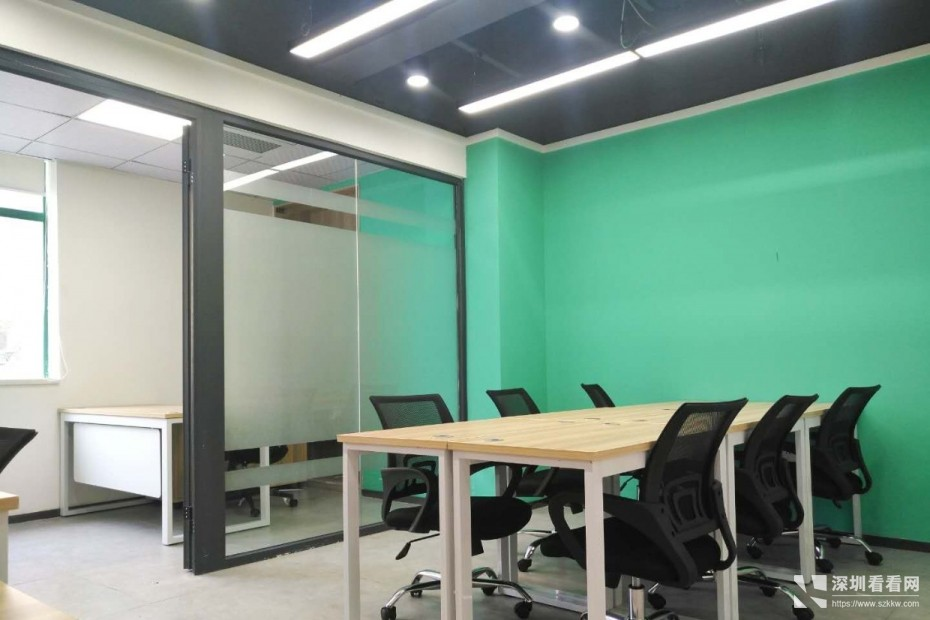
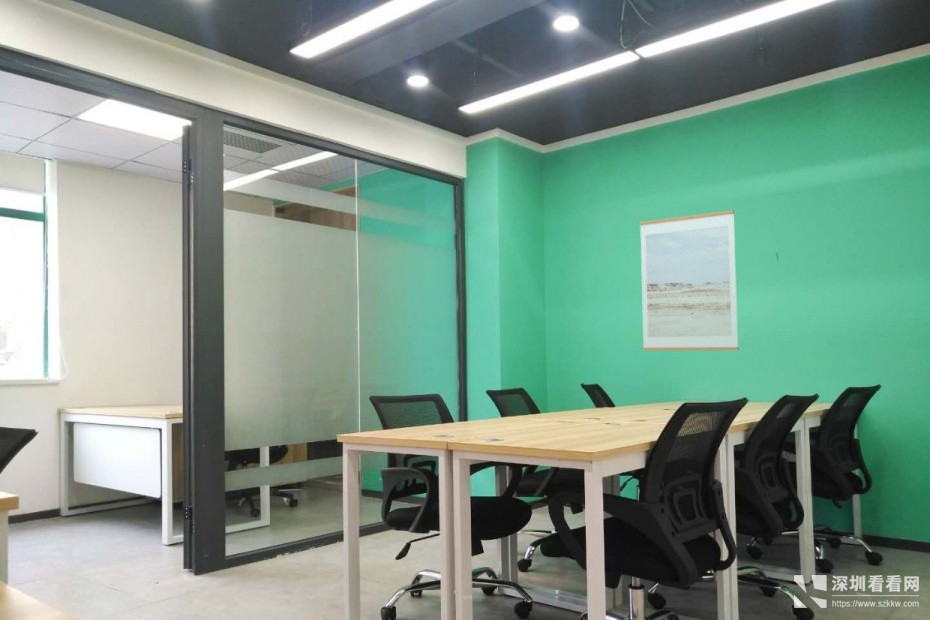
+ wall art [639,209,740,352]
